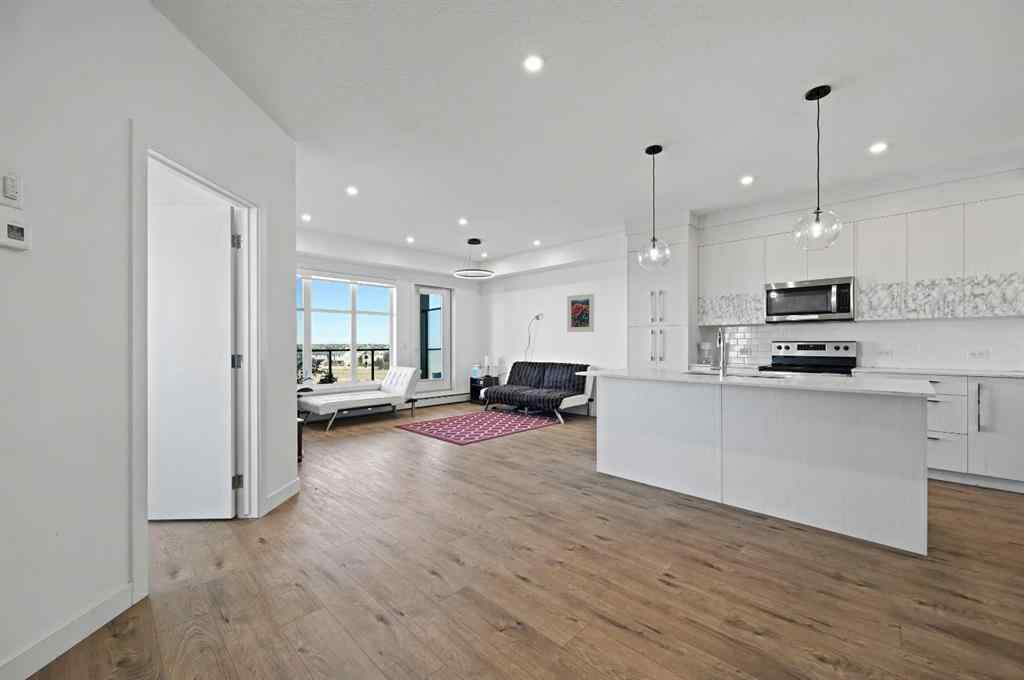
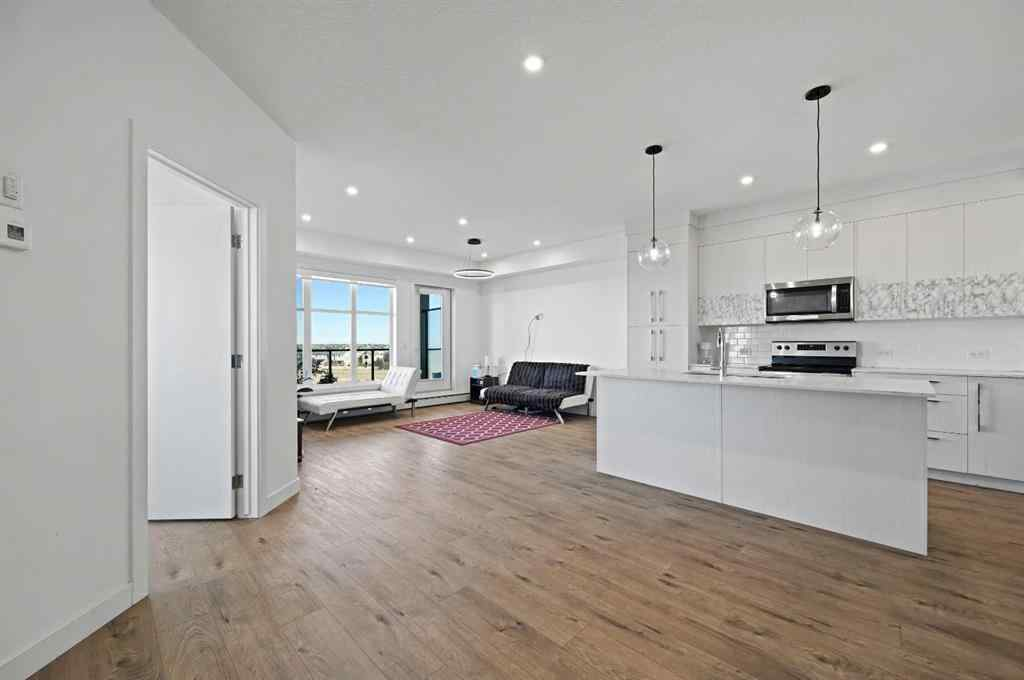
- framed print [566,293,595,333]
